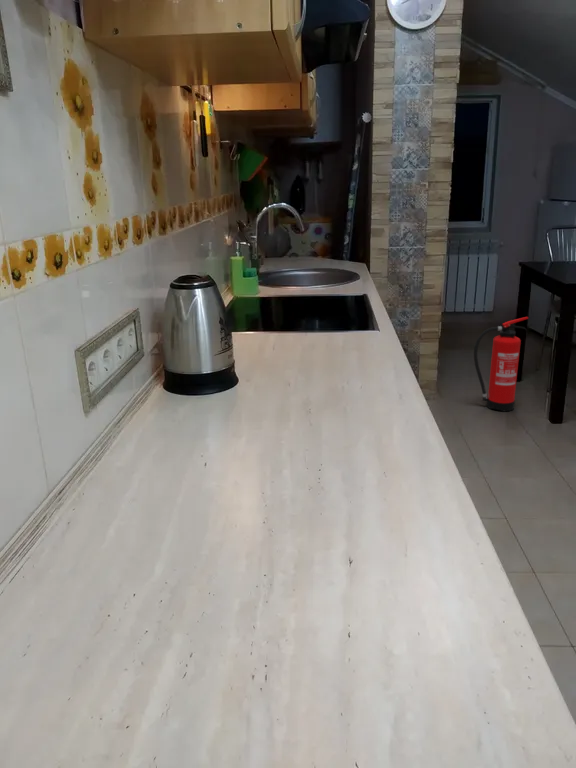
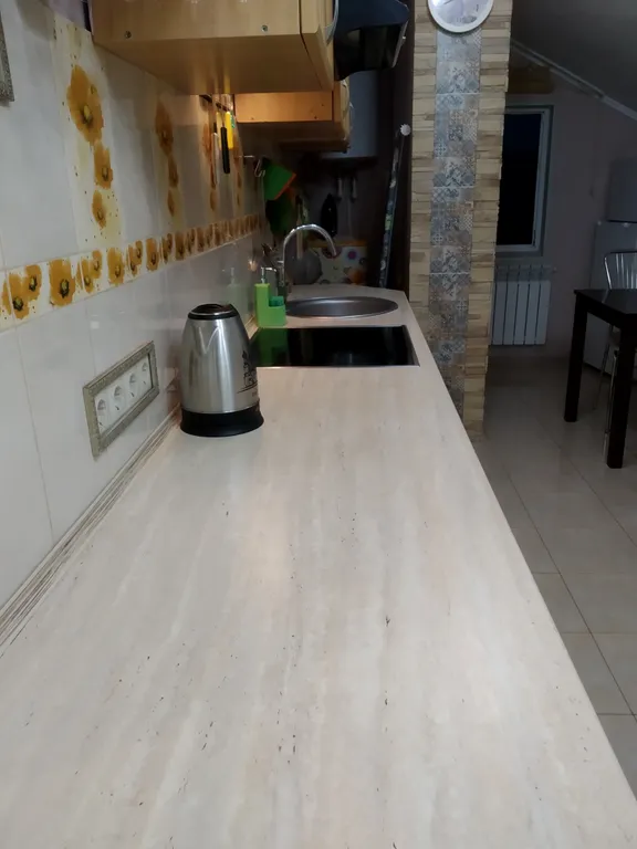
- fire extinguisher [473,316,529,412]
